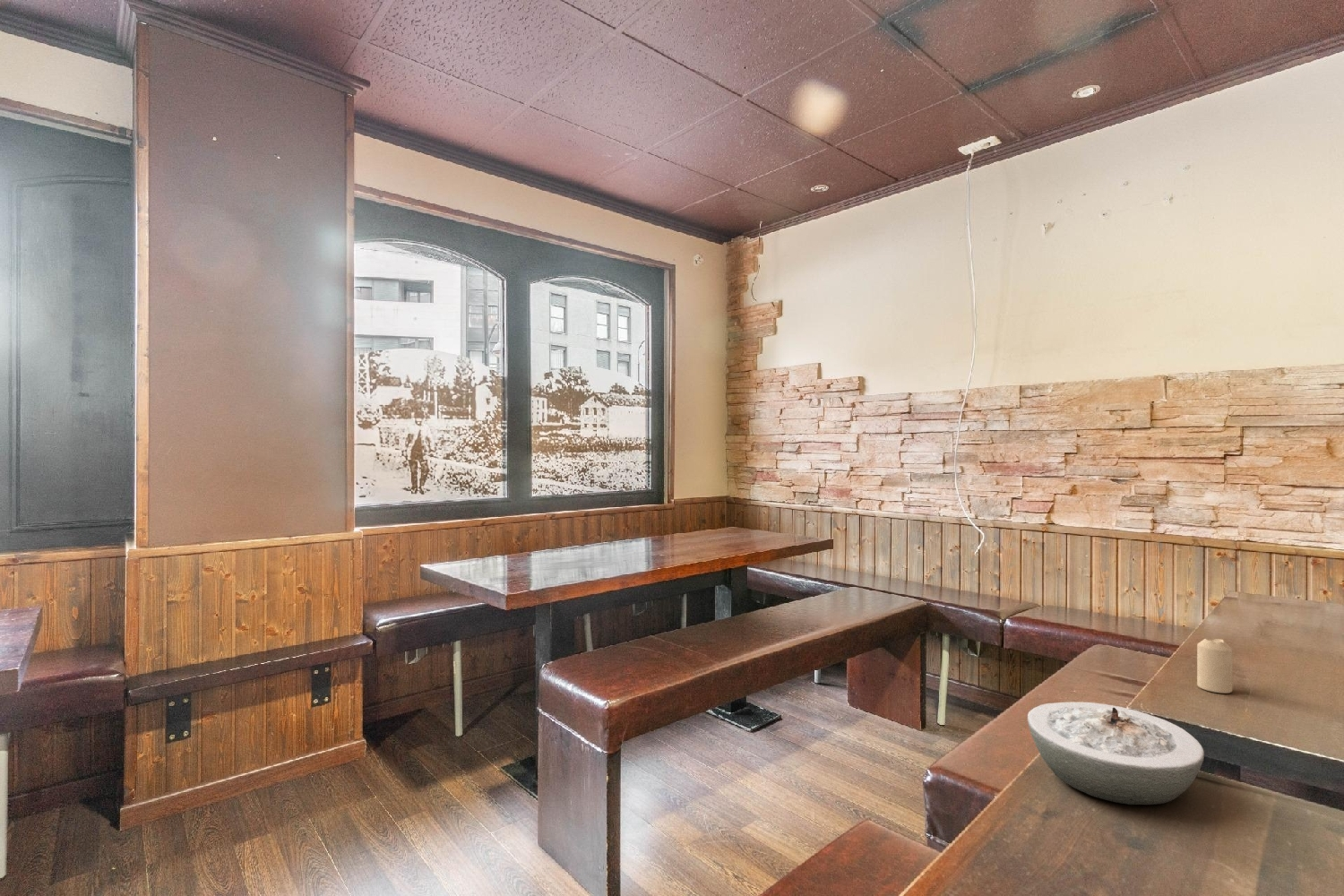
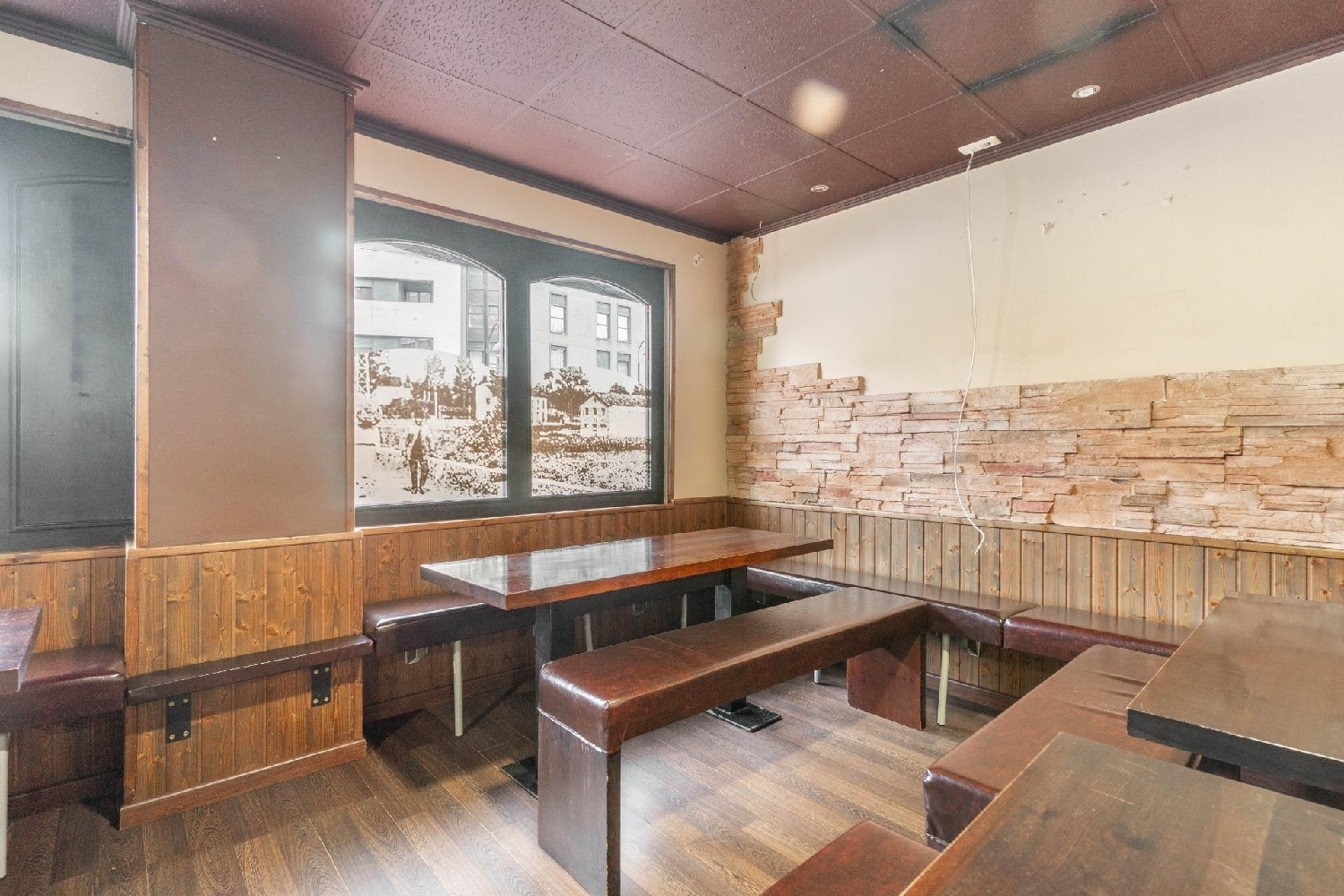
- fire pit bowl [1027,702,1205,806]
- candle [1196,638,1233,694]
